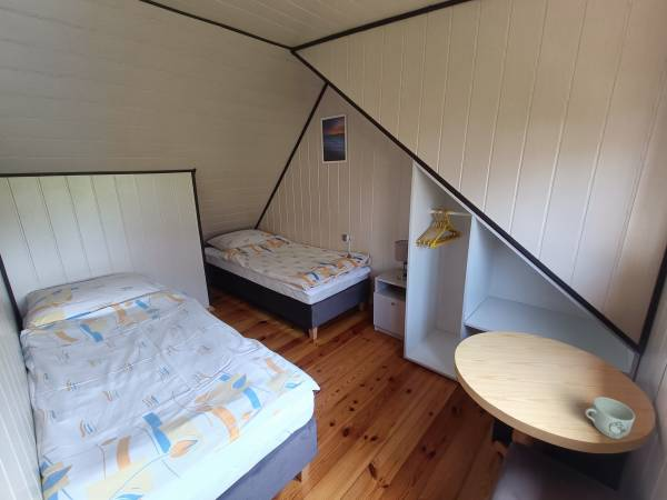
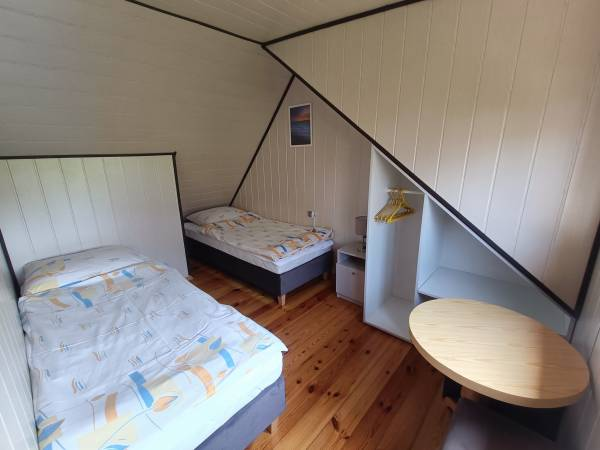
- mug [584,396,636,440]
